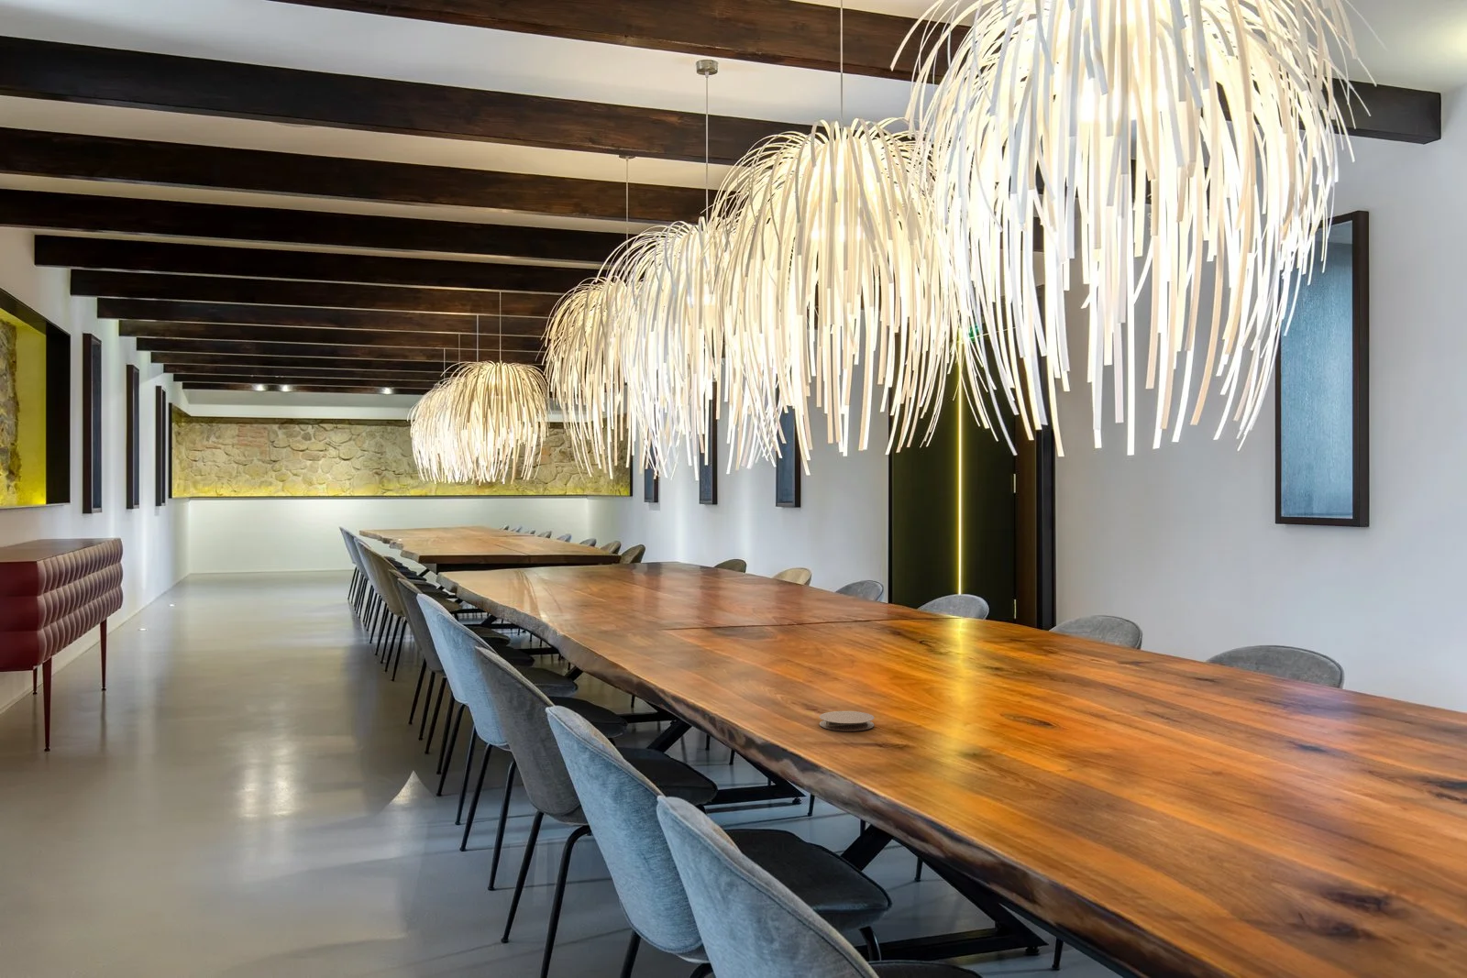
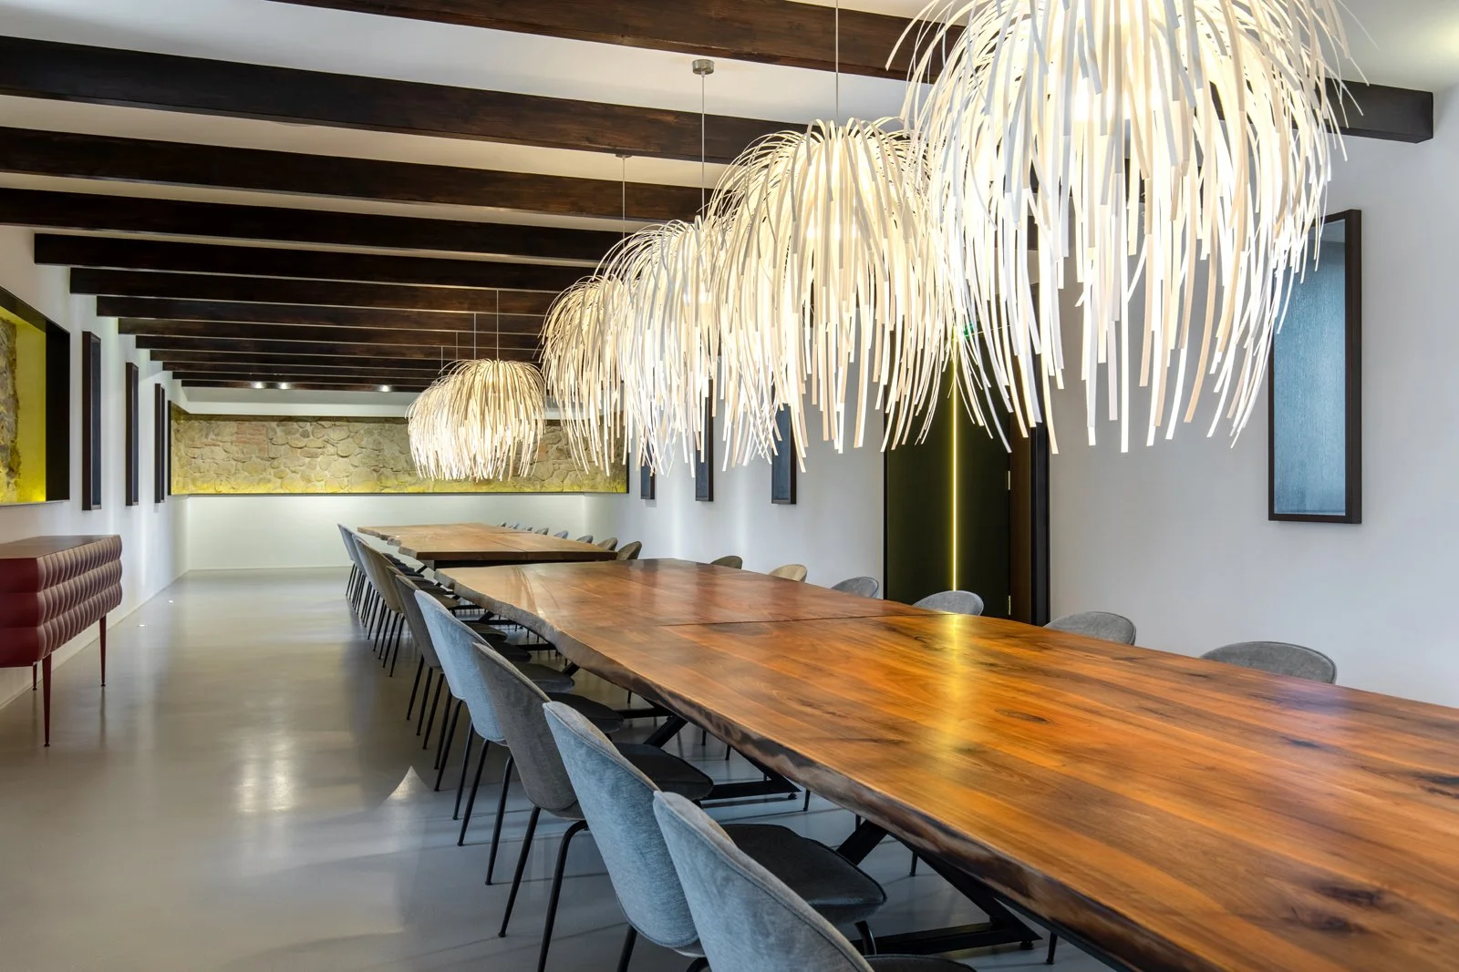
- coaster [819,711,874,732]
